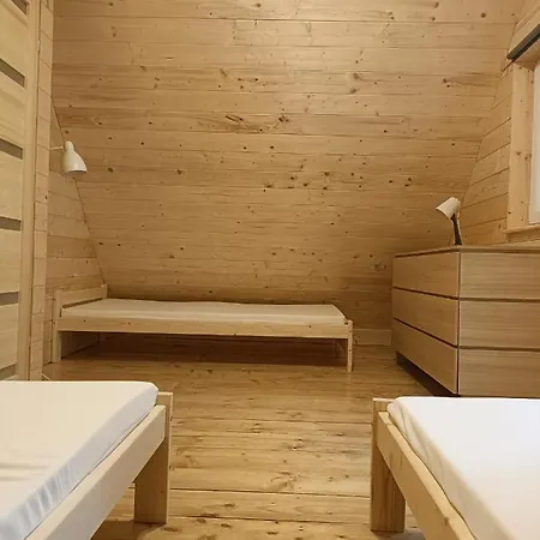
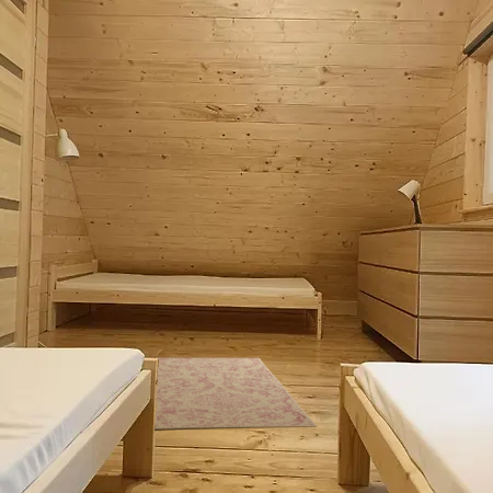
+ rug [153,357,318,431]
